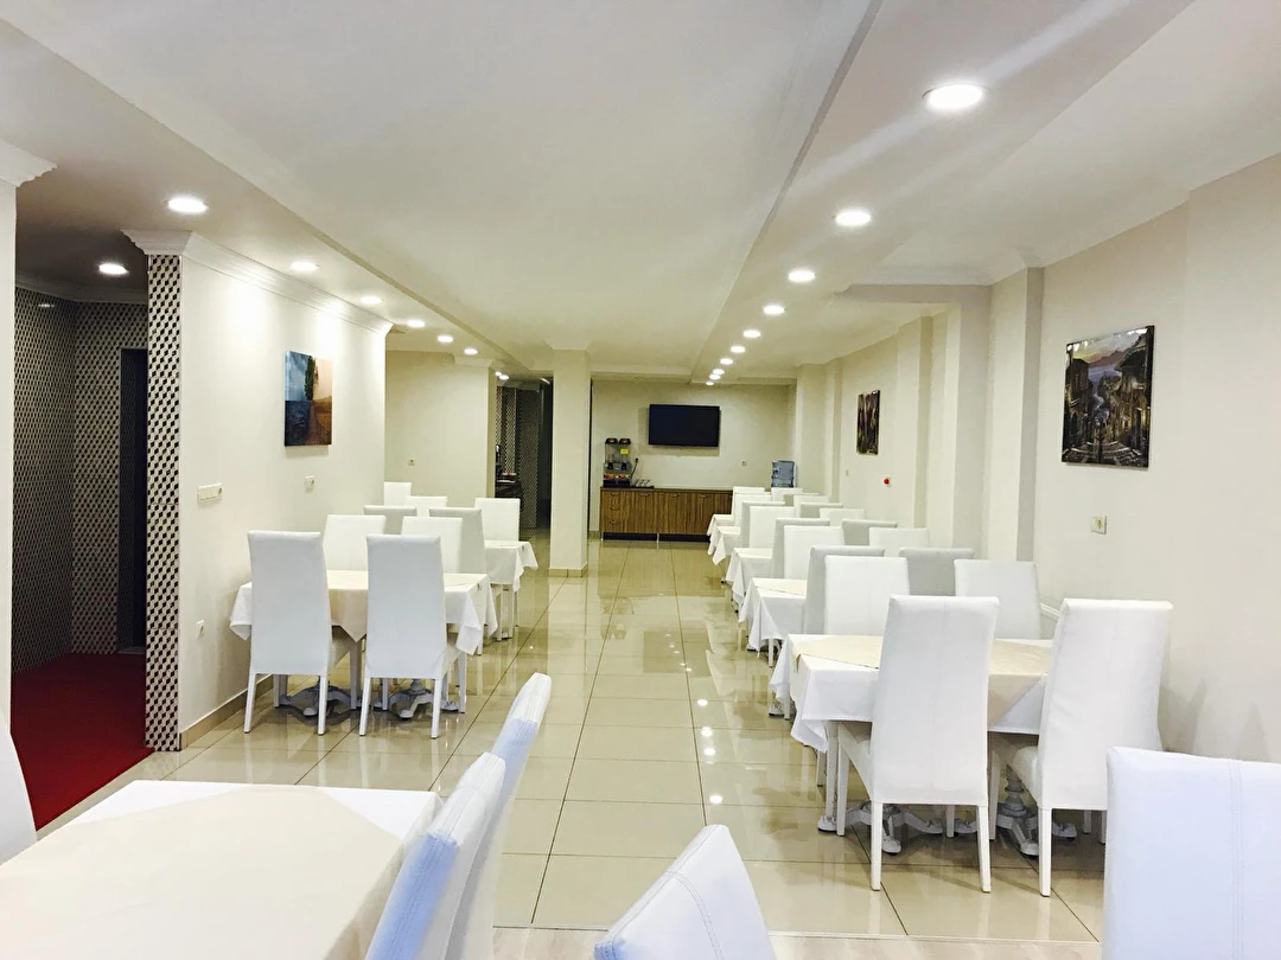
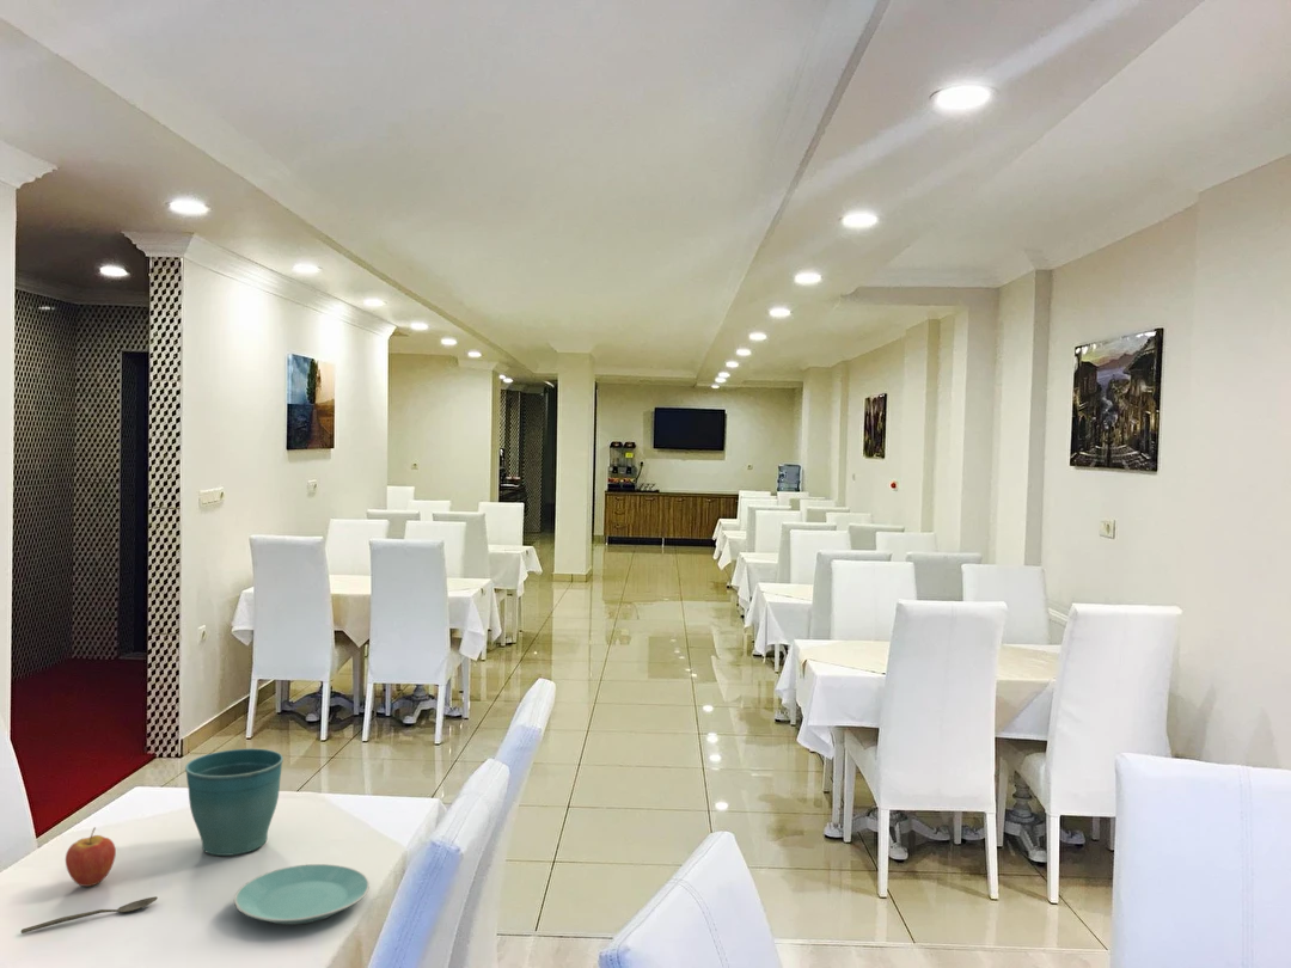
+ plate [233,863,371,926]
+ spoon [20,895,159,935]
+ fruit [65,826,117,888]
+ flower pot [184,747,284,857]
